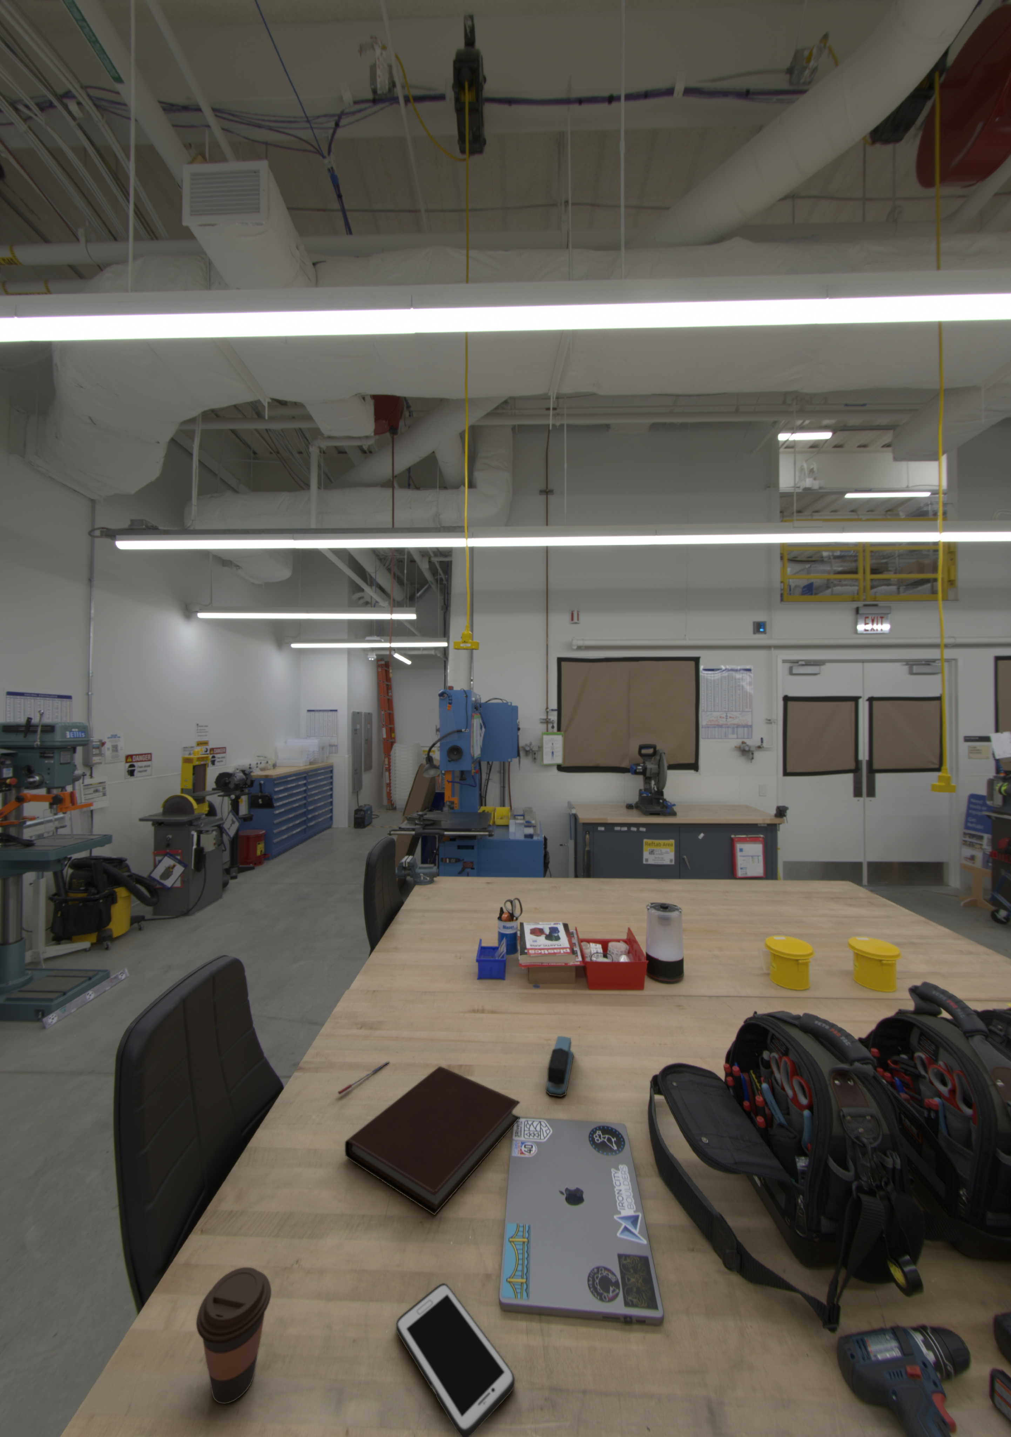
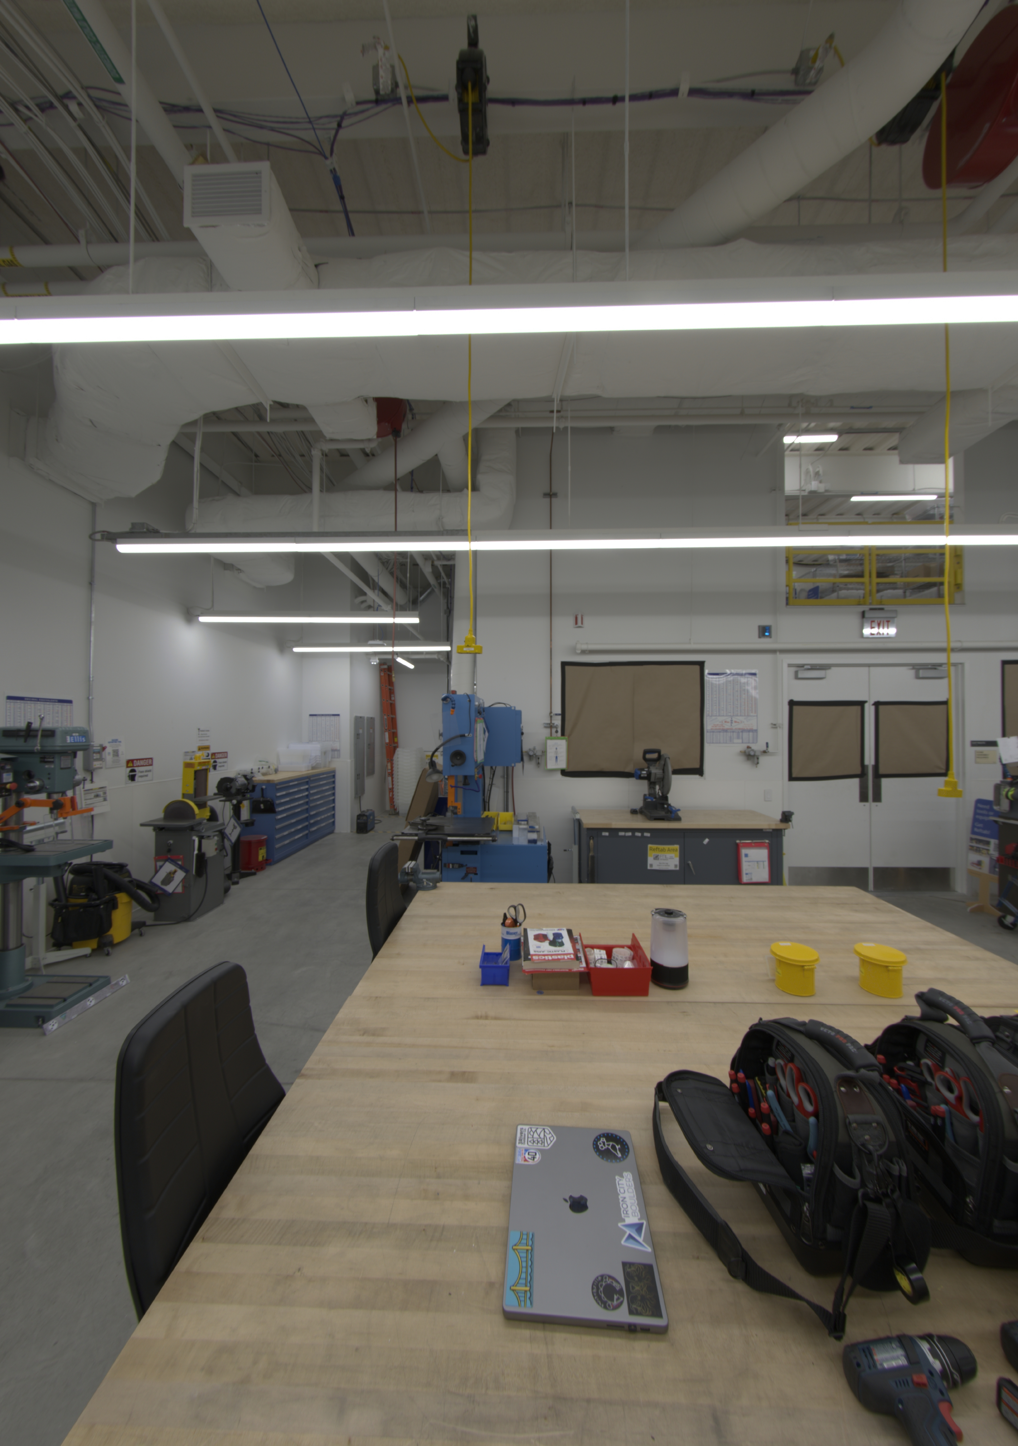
- stapler [545,1035,574,1097]
- cell phone [396,1283,515,1437]
- notebook [345,1066,521,1216]
- coffee cup [196,1267,271,1404]
- pen [337,1061,391,1094]
